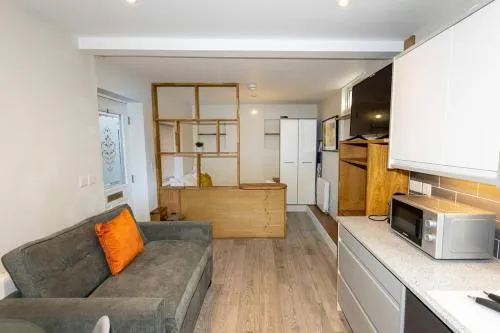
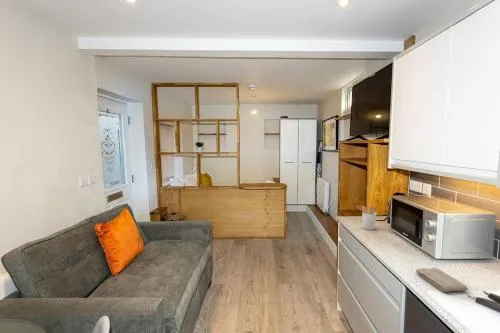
+ utensil holder [356,205,377,231]
+ washcloth [415,267,469,293]
